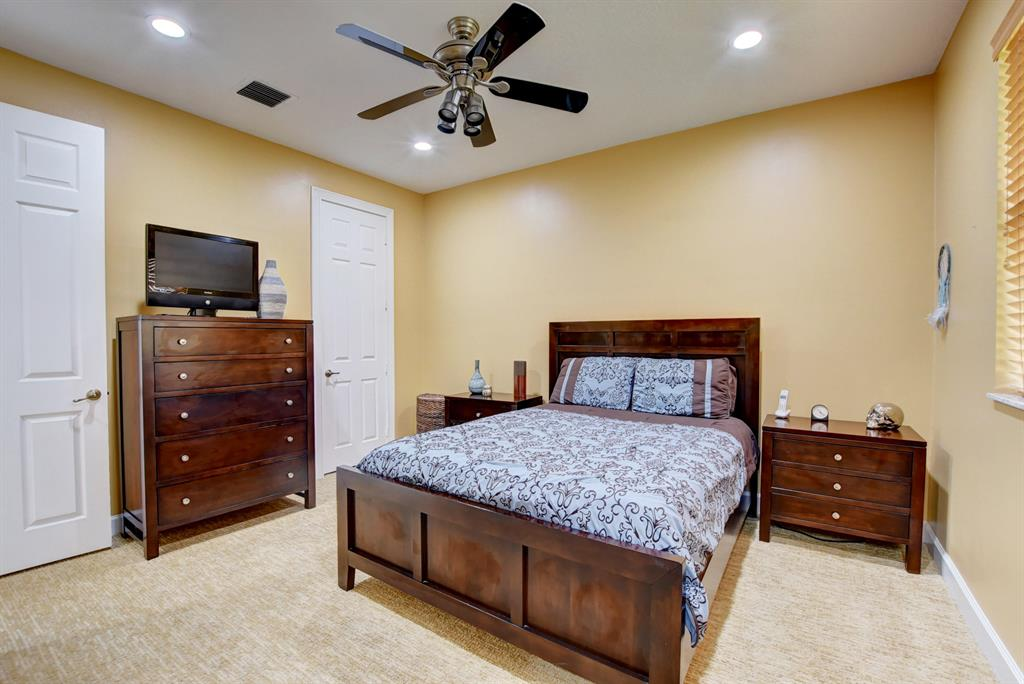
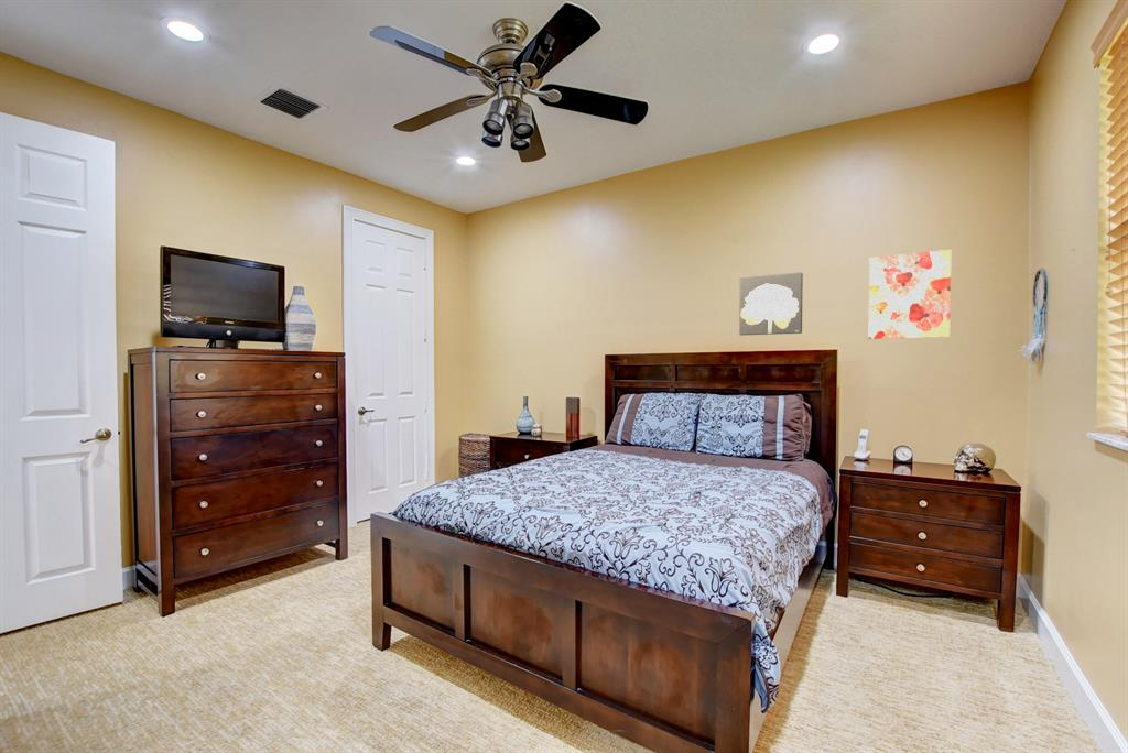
+ wall art [738,272,804,336]
+ wall art [868,249,952,340]
